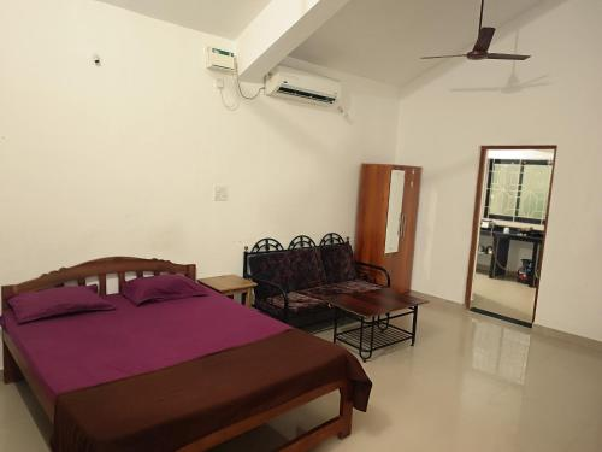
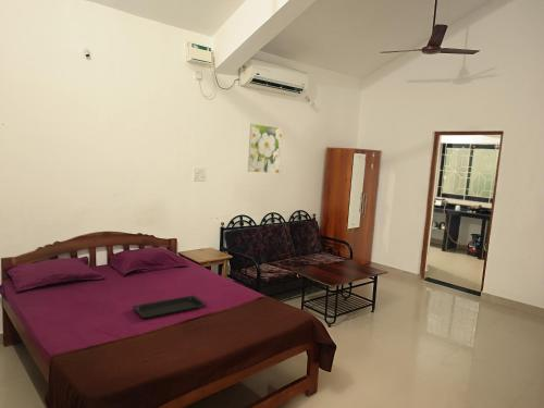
+ serving tray [132,295,208,319]
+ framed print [247,123,283,174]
